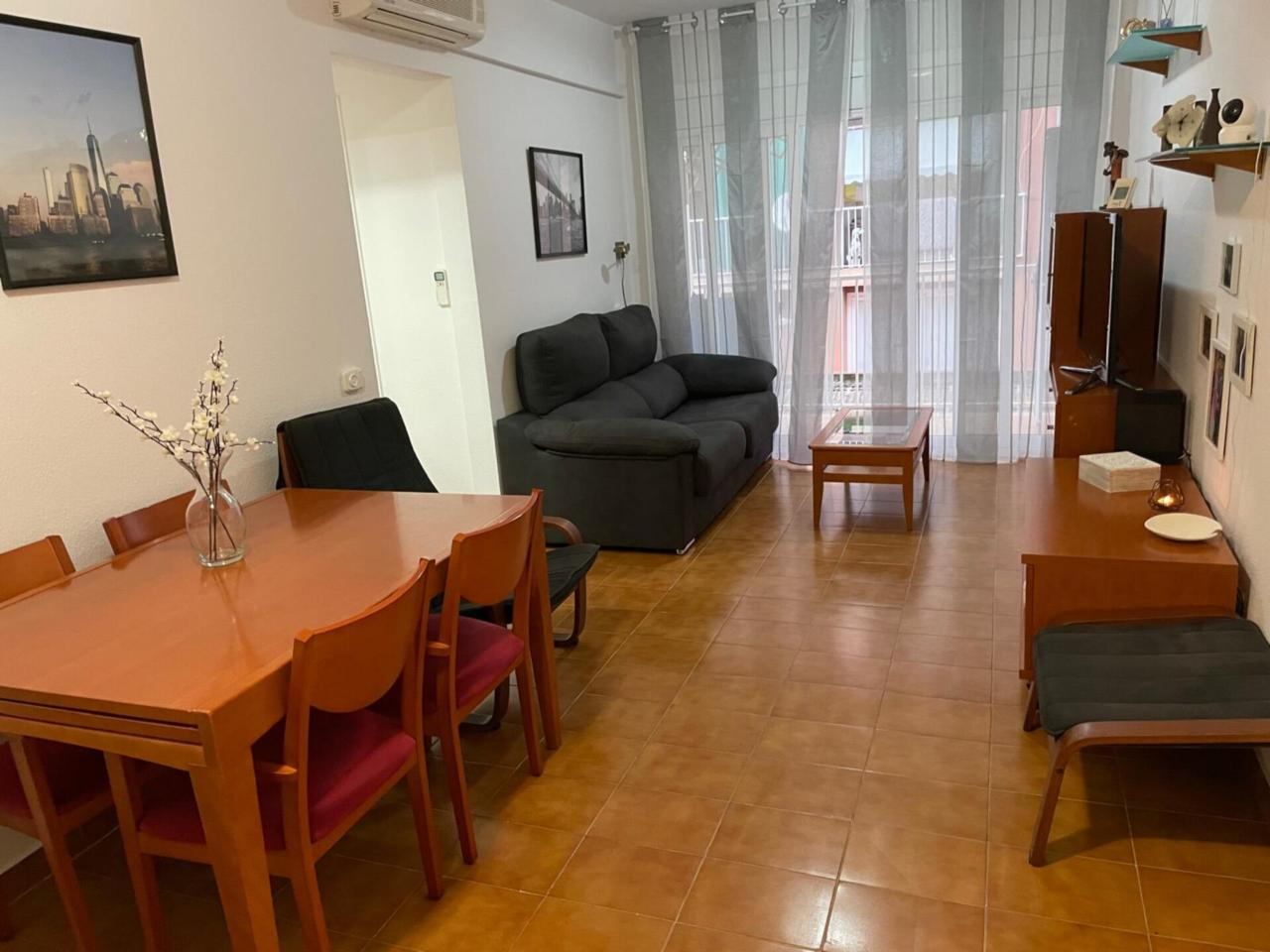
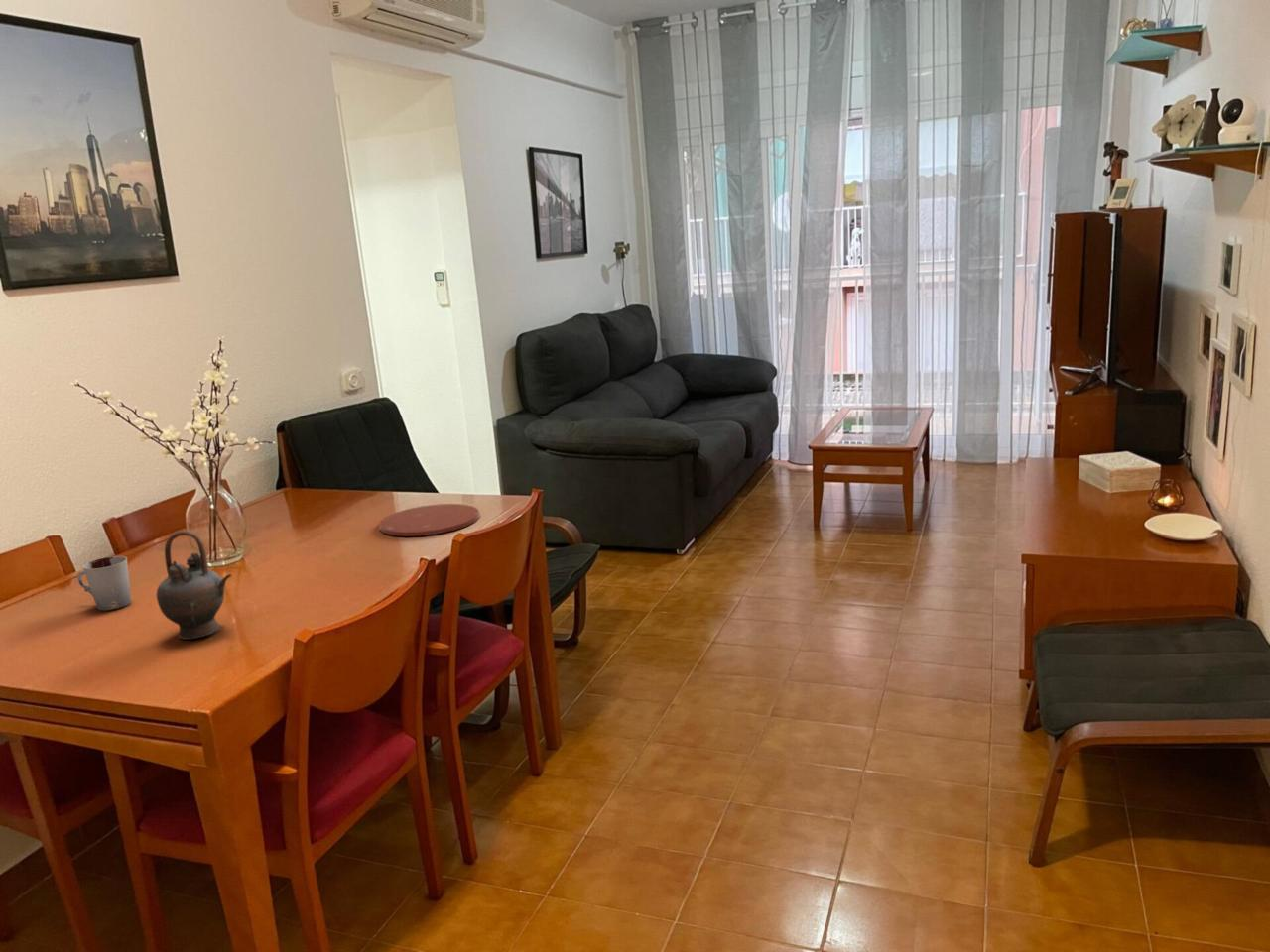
+ teapot [156,530,233,641]
+ cup [76,555,132,611]
+ plate [378,503,480,537]
